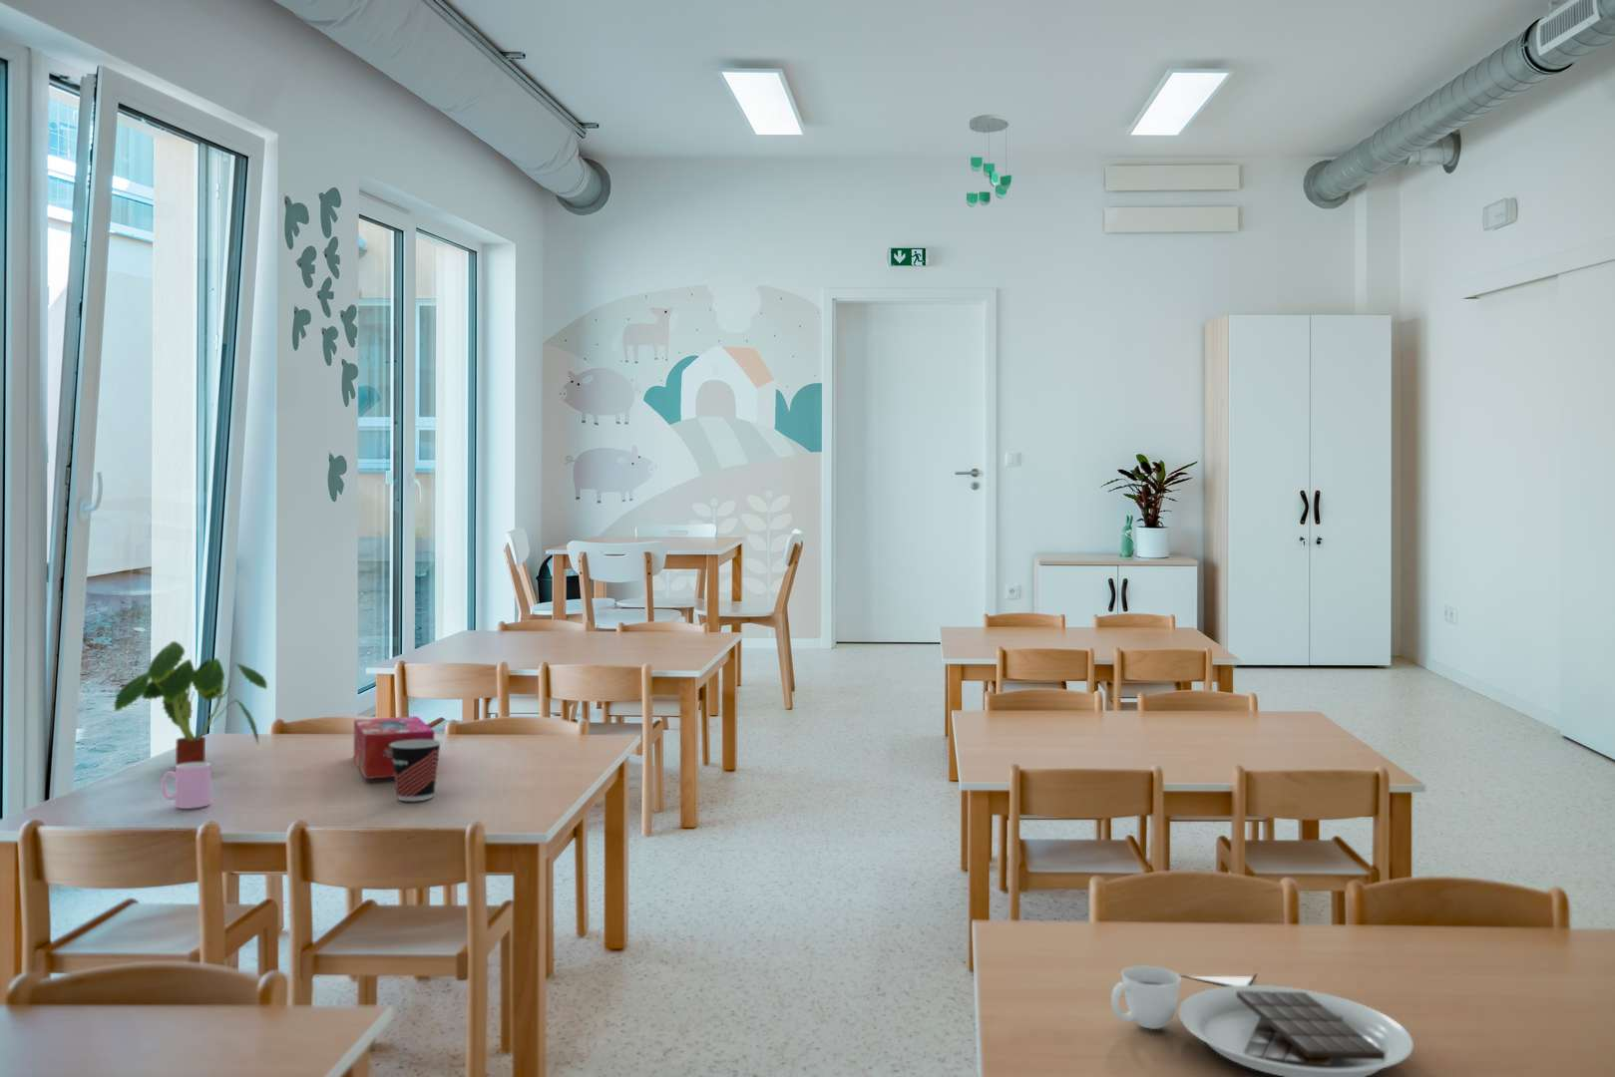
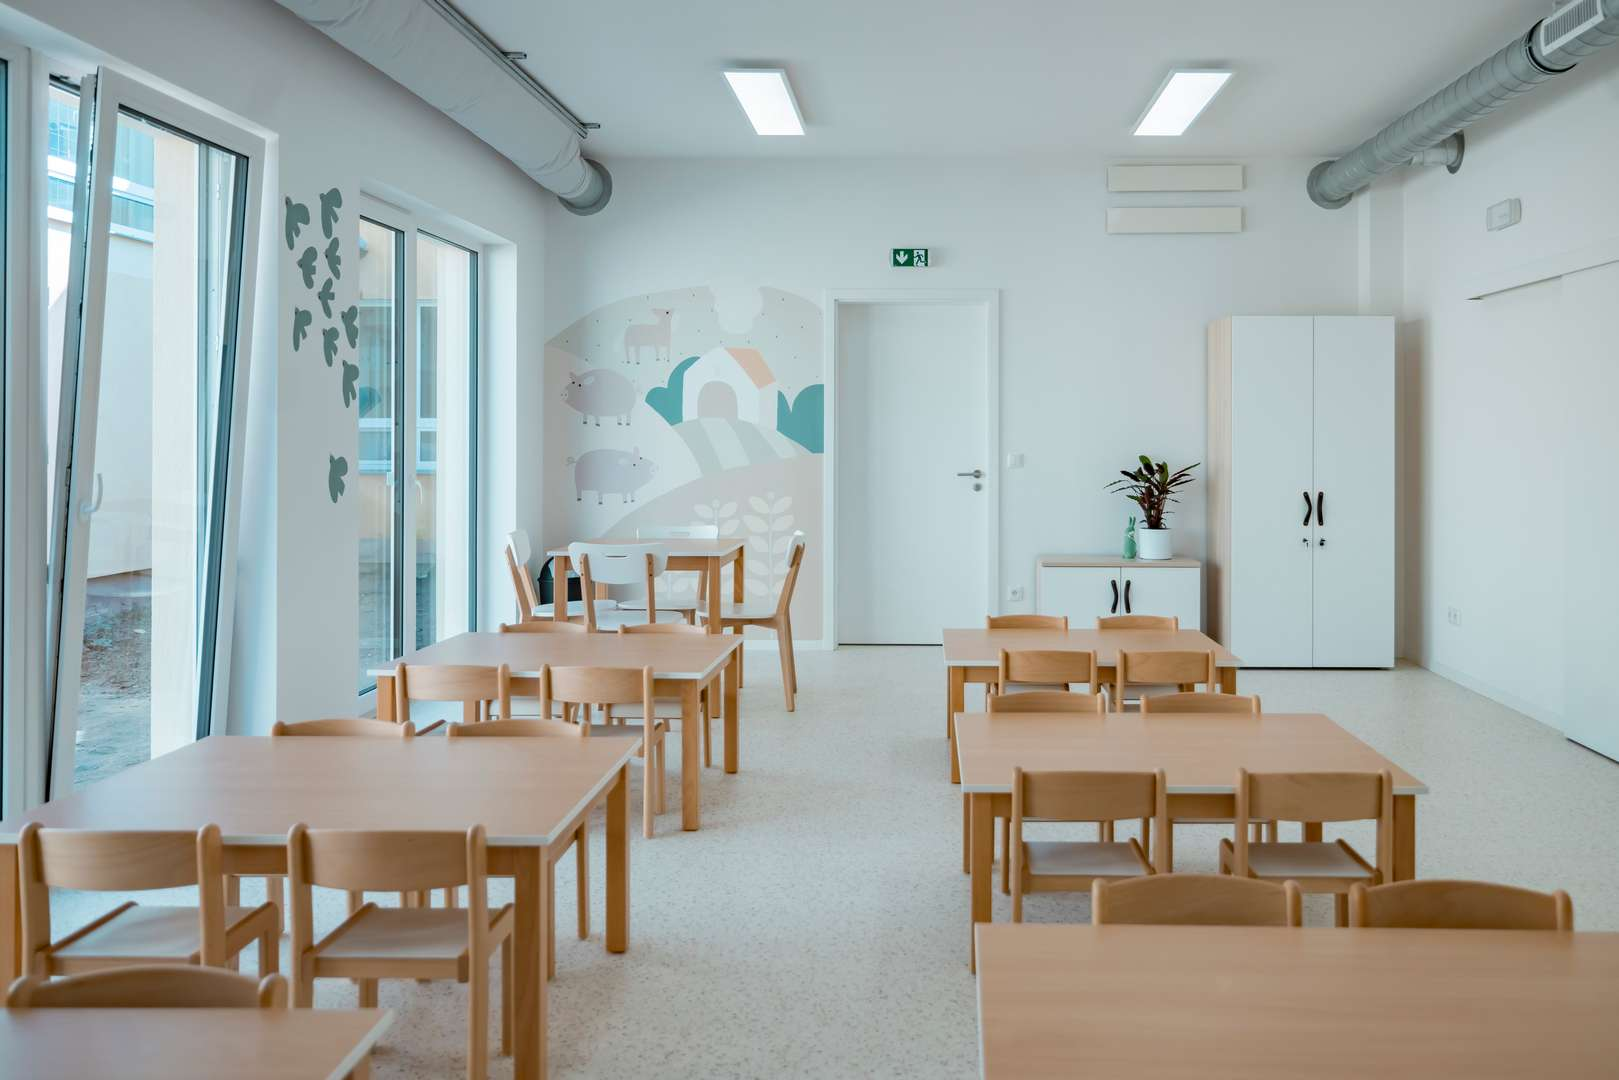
- plant [113,641,268,766]
- tissue box [354,715,437,780]
- cup [390,739,441,802]
- placemat [1110,964,1414,1077]
- ceiling mobile [966,114,1013,208]
- cup [161,762,212,810]
